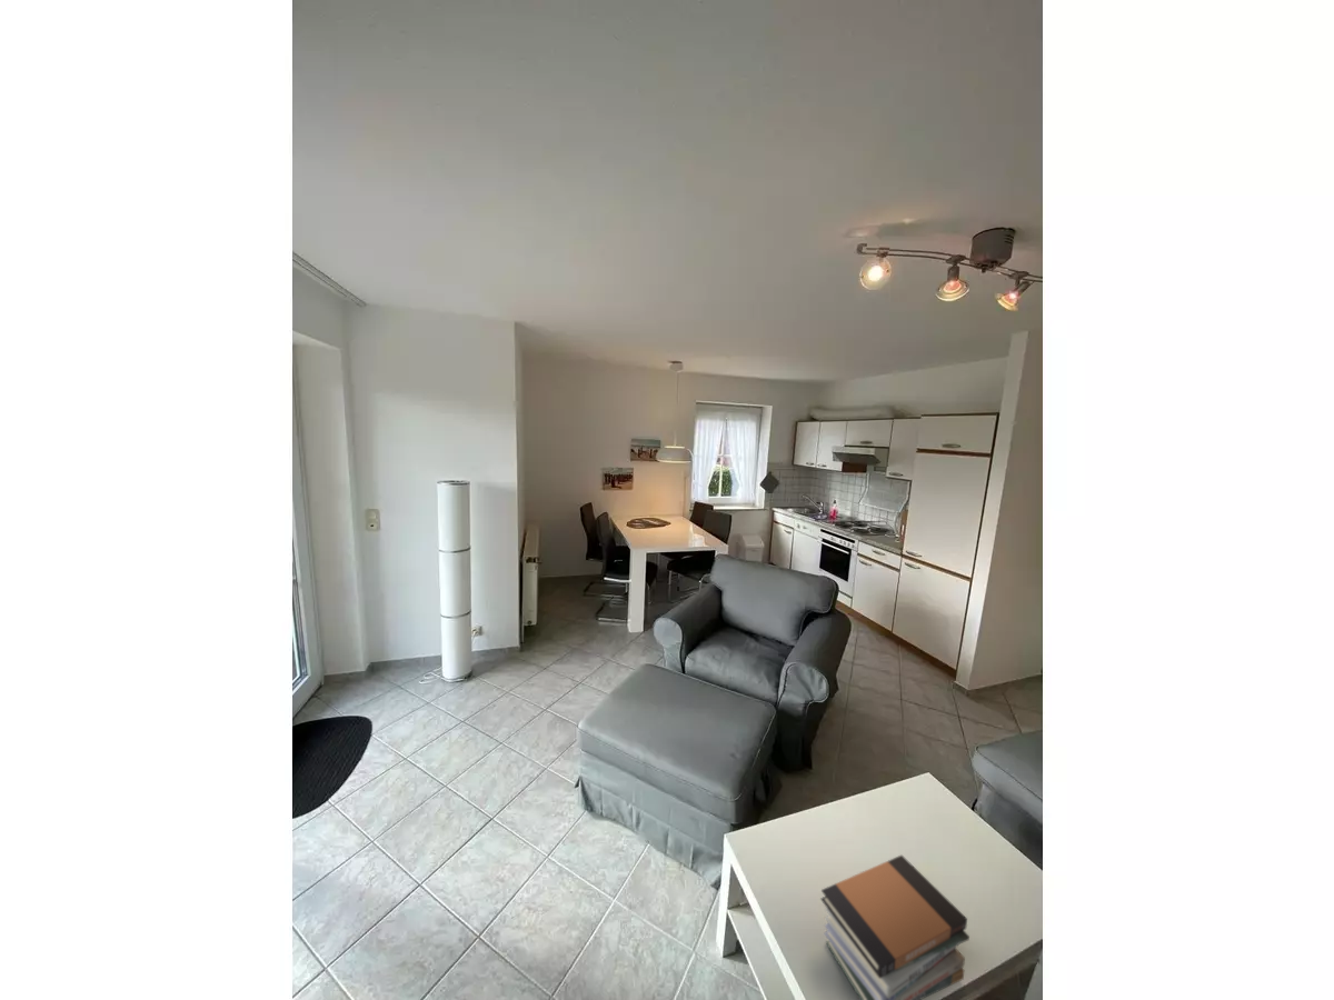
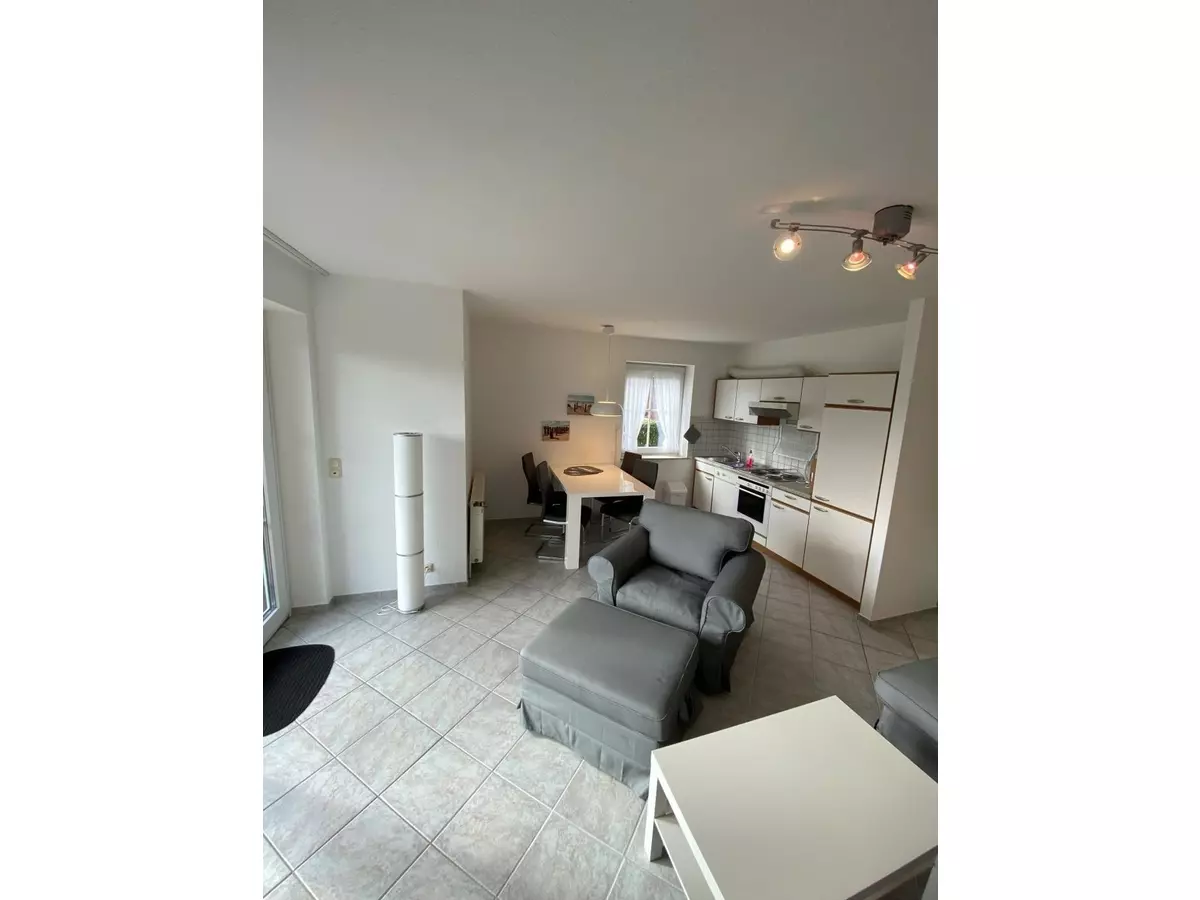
- book stack [819,854,970,1000]
